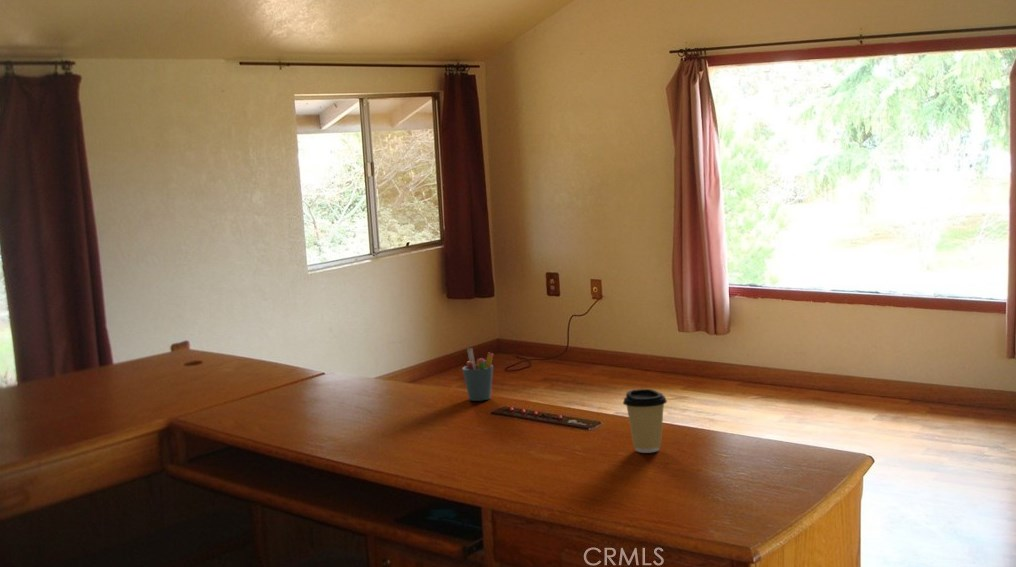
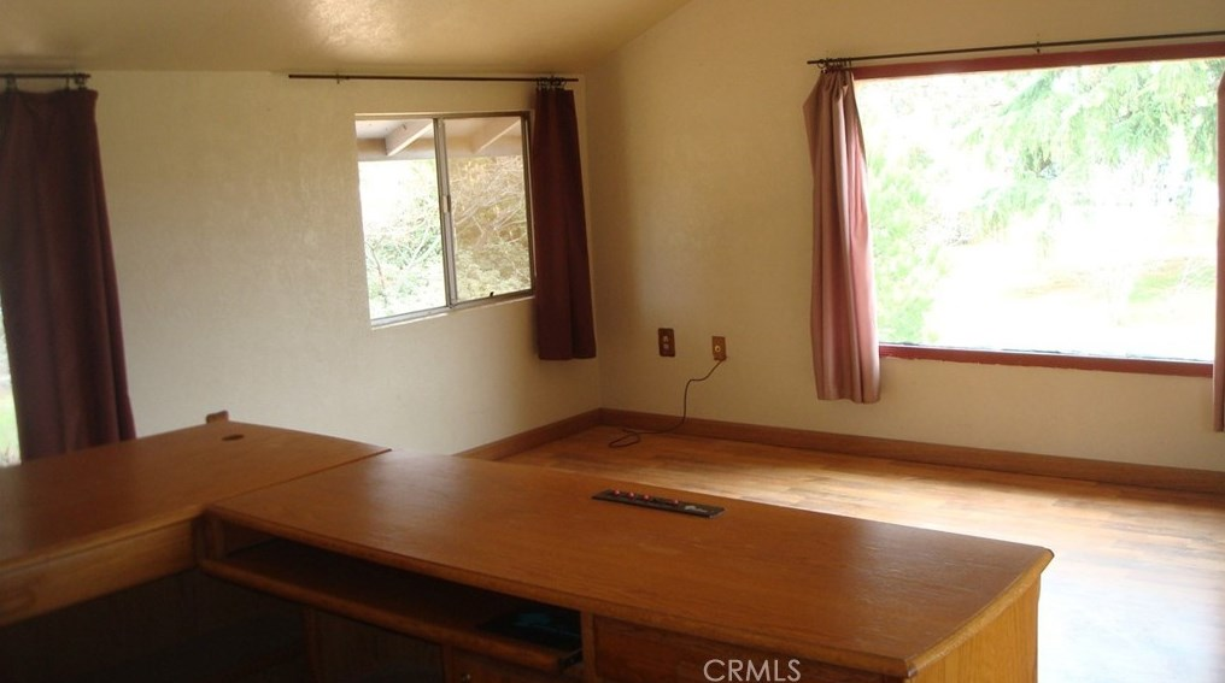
- pen holder [461,347,494,402]
- coffee cup [622,388,668,454]
